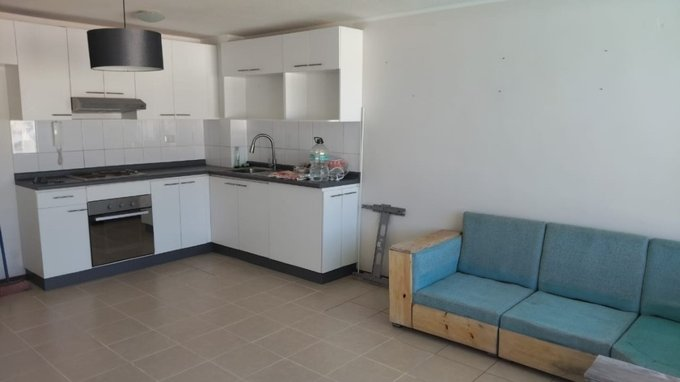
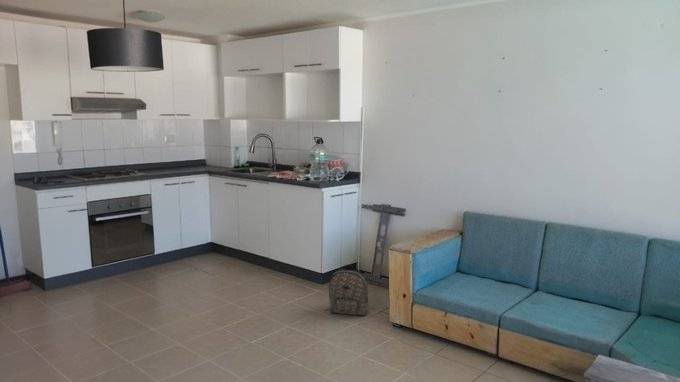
+ backpack [327,263,369,317]
